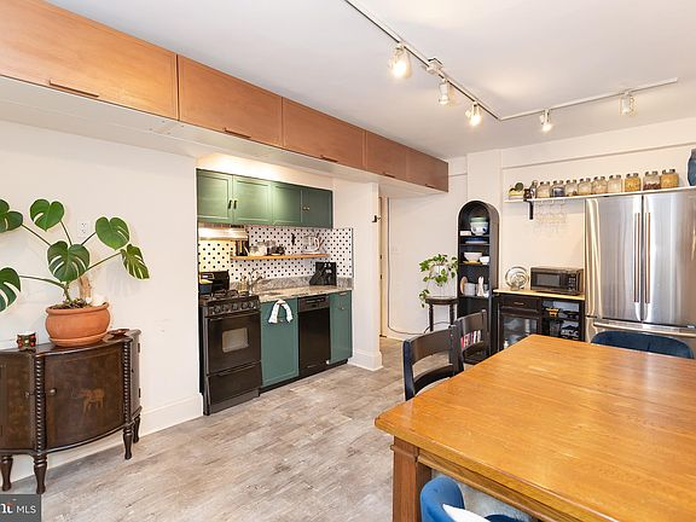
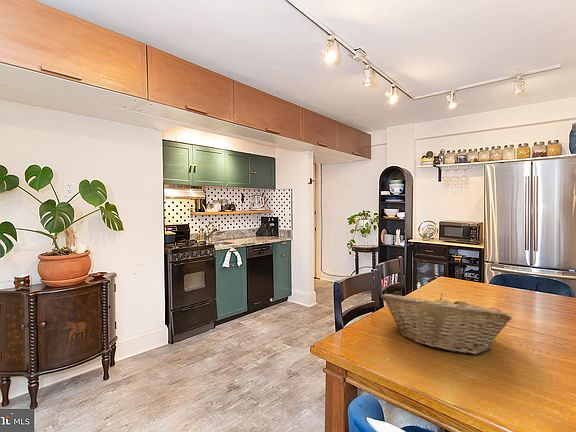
+ fruit basket [380,293,513,355]
